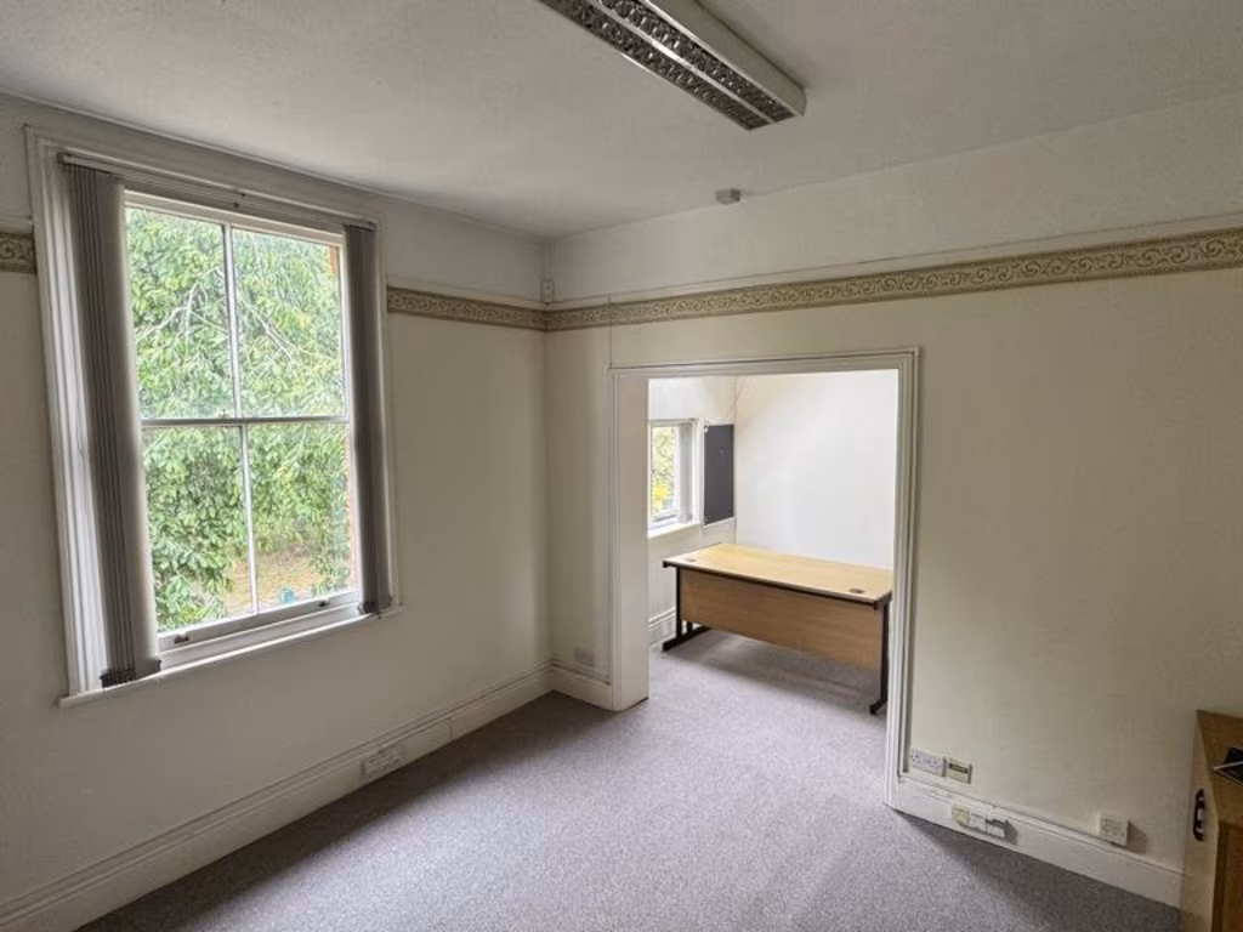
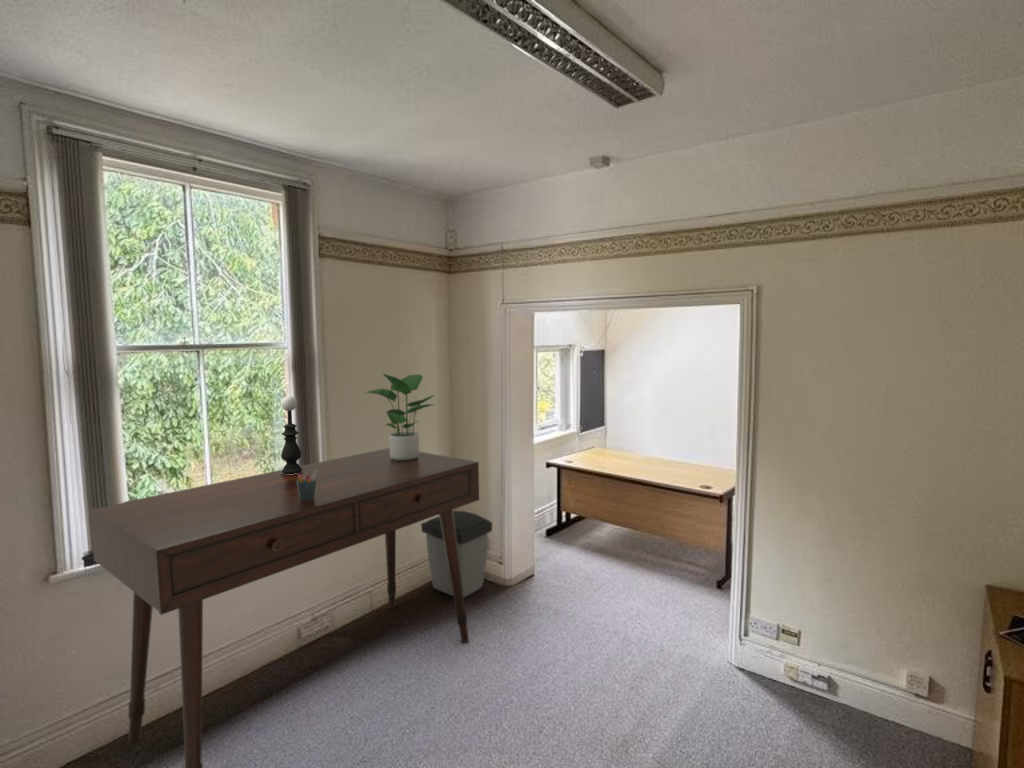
+ desk [89,447,480,768]
+ potted plant [364,373,437,460]
+ pen holder [297,471,316,501]
+ trash can [420,510,493,598]
+ table lamp [280,395,303,474]
